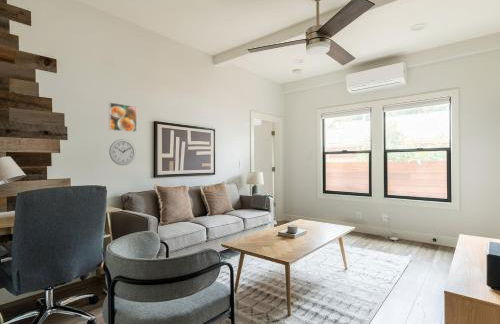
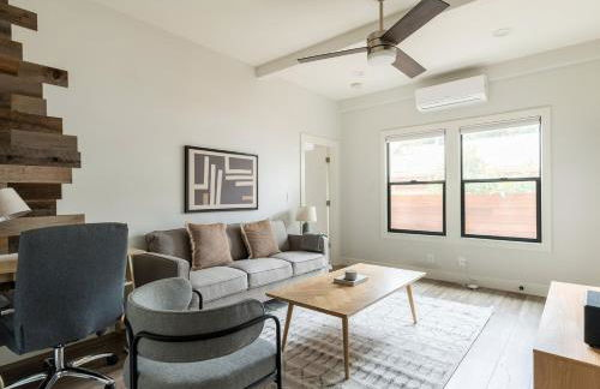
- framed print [108,101,138,133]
- wall clock [108,138,136,166]
